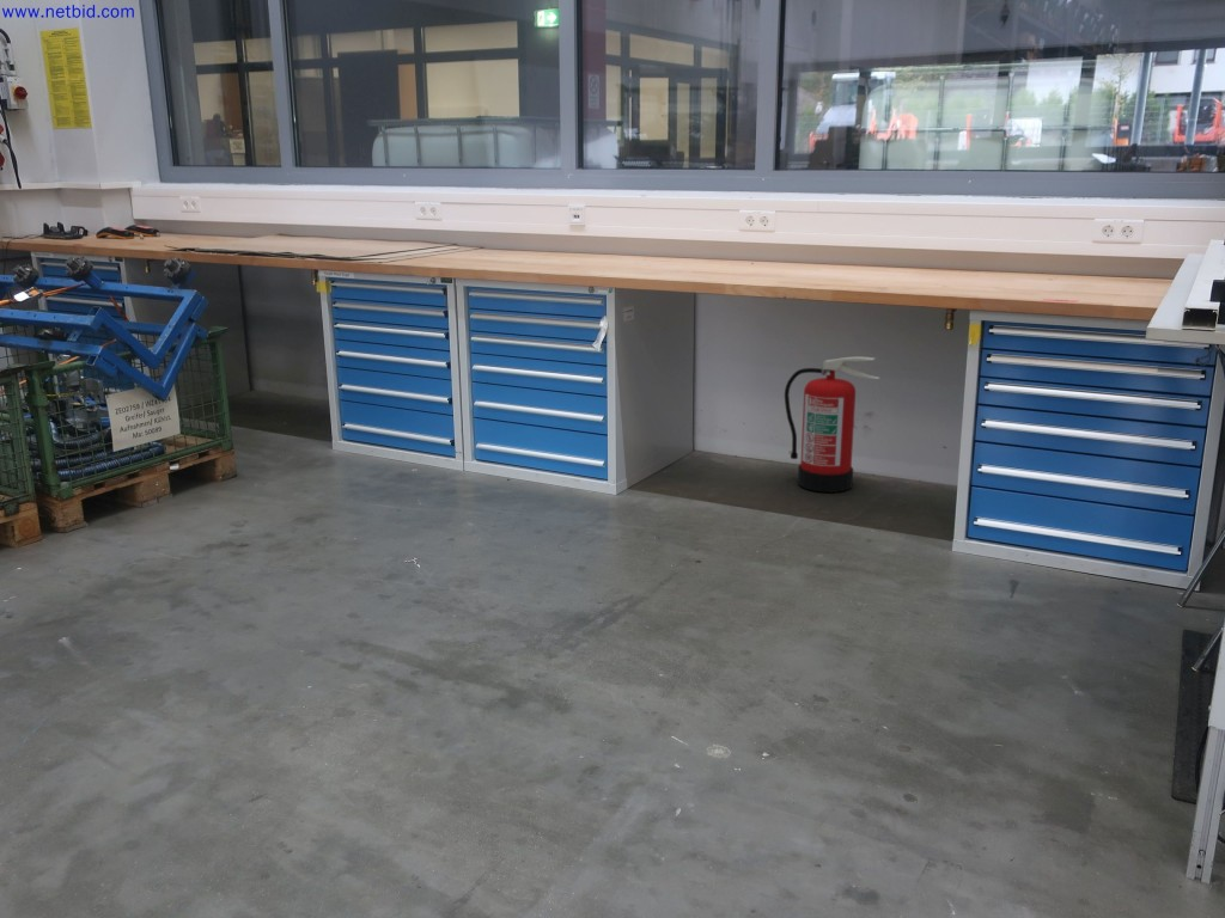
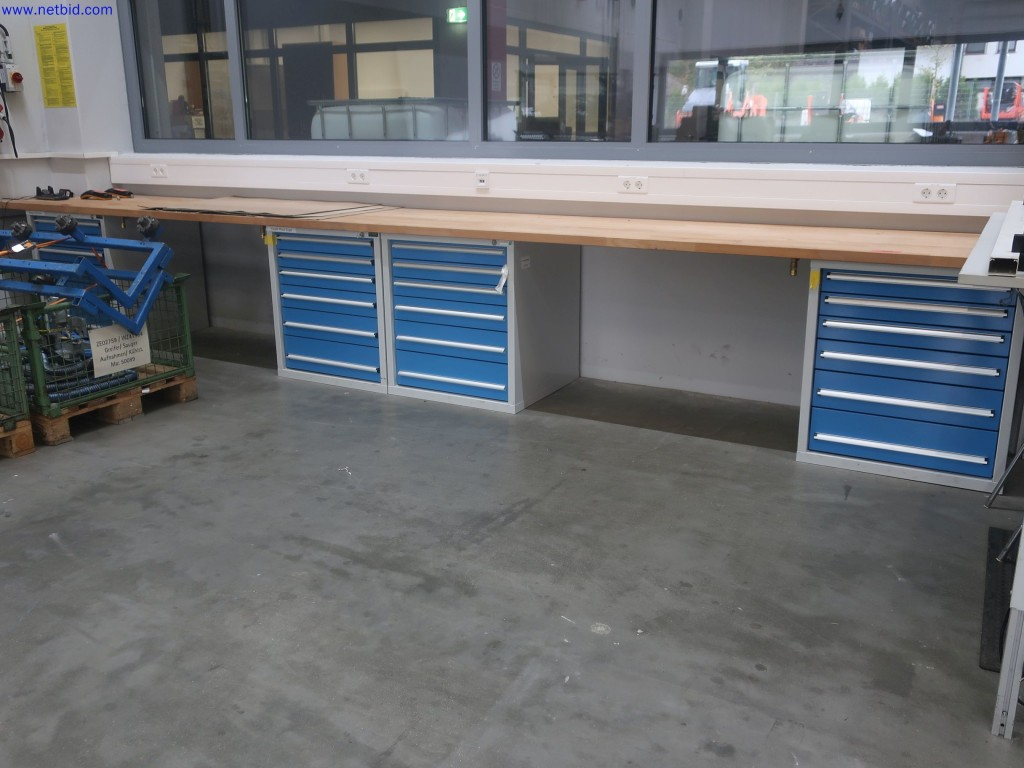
- fire extinguisher [784,356,880,494]
